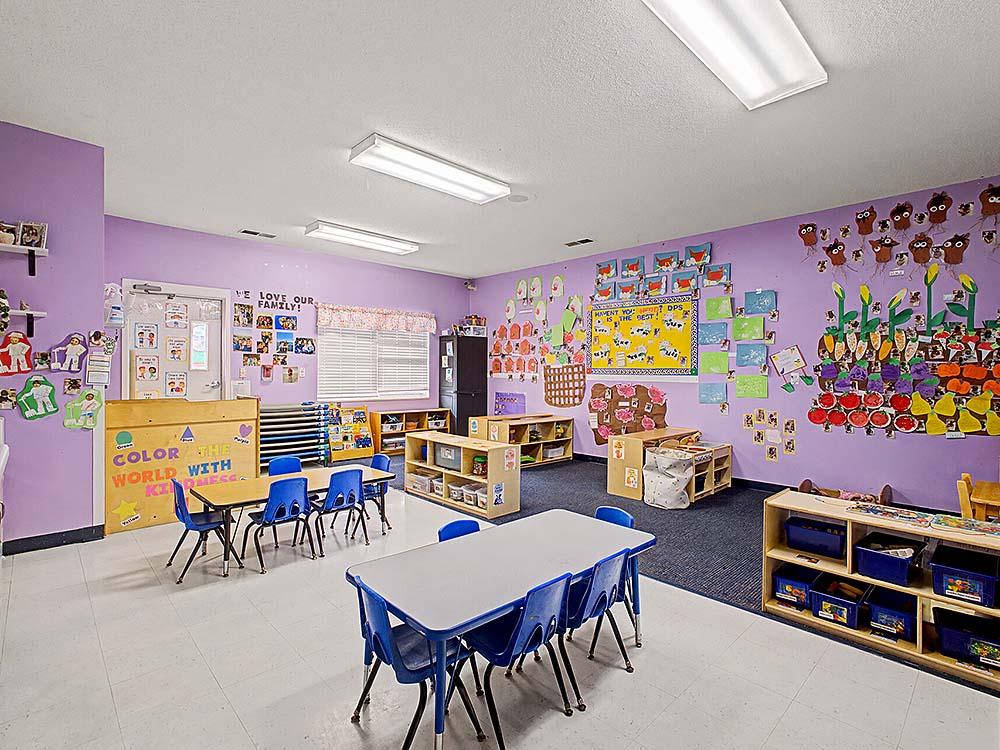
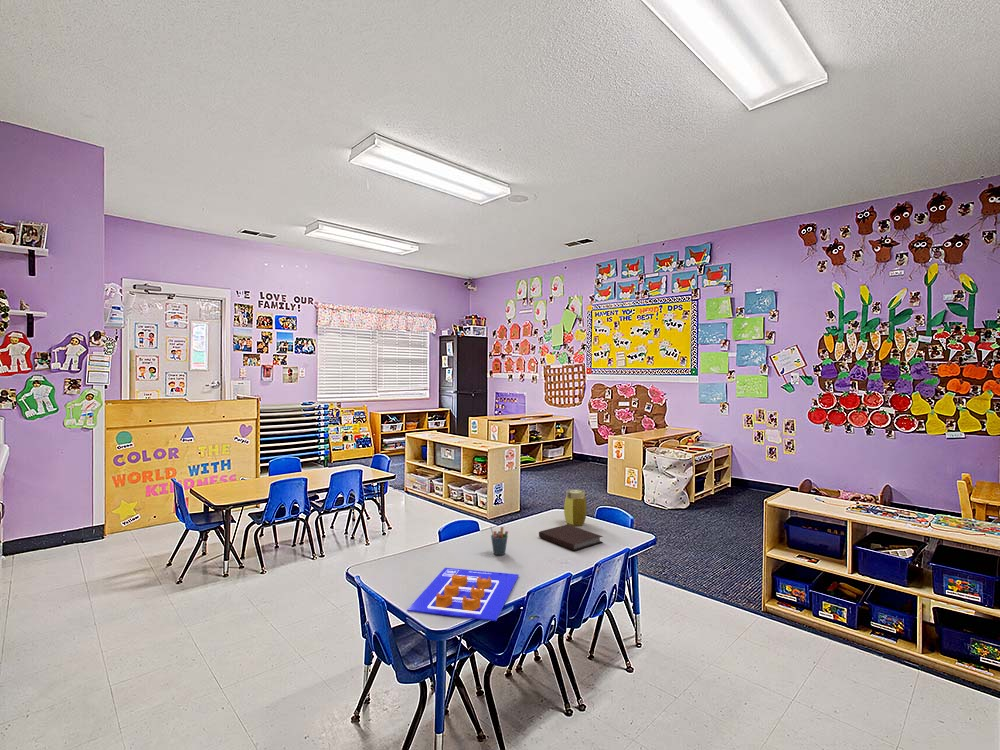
+ notebook [538,524,604,552]
+ pen holder [489,525,509,556]
+ poster [406,567,520,622]
+ jar [563,488,588,527]
